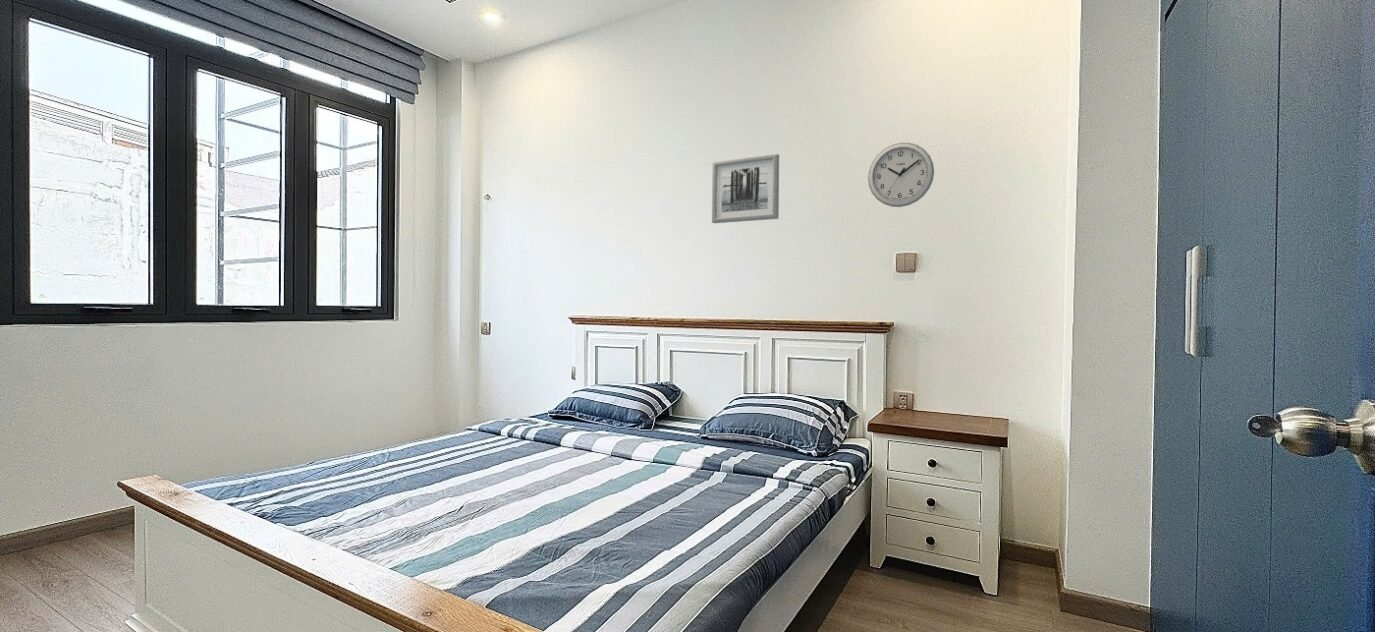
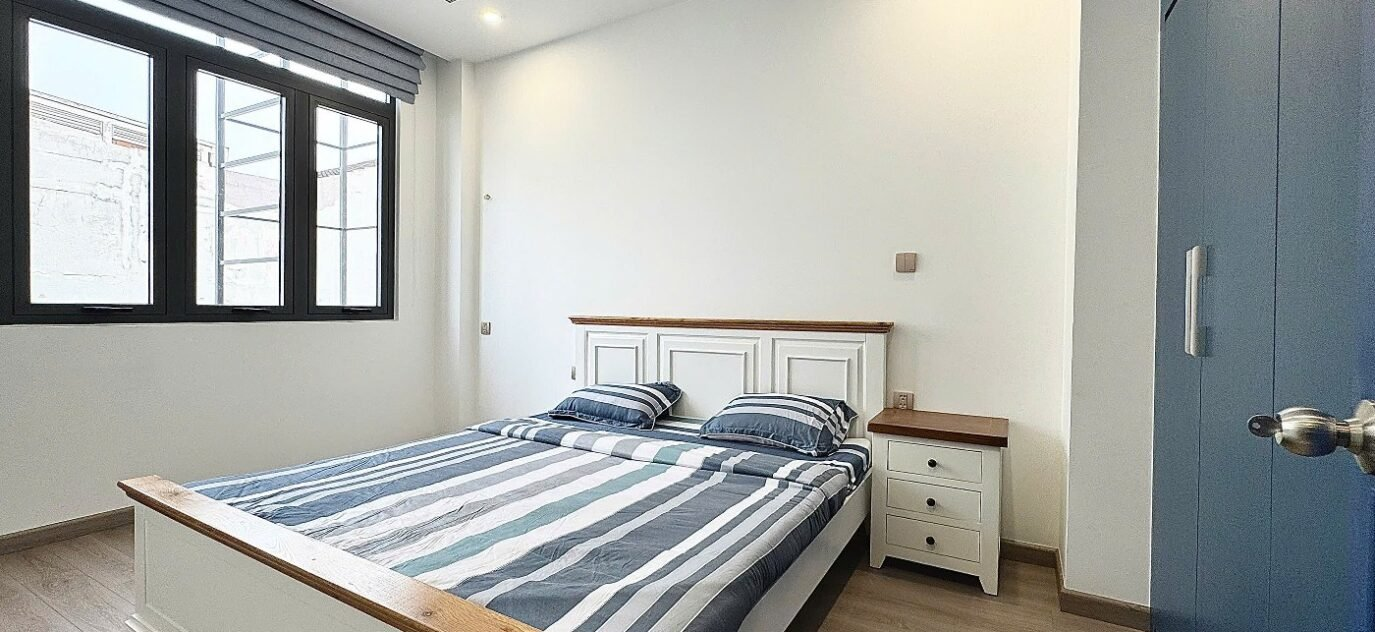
- wall art [711,153,780,224]
- wall clock [867,142,935,208]
